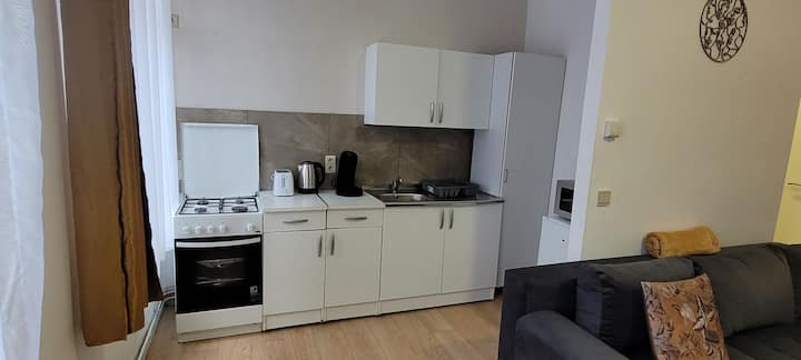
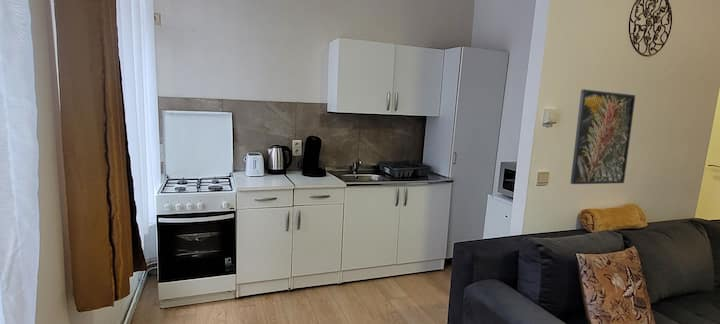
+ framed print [570,88,637,185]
